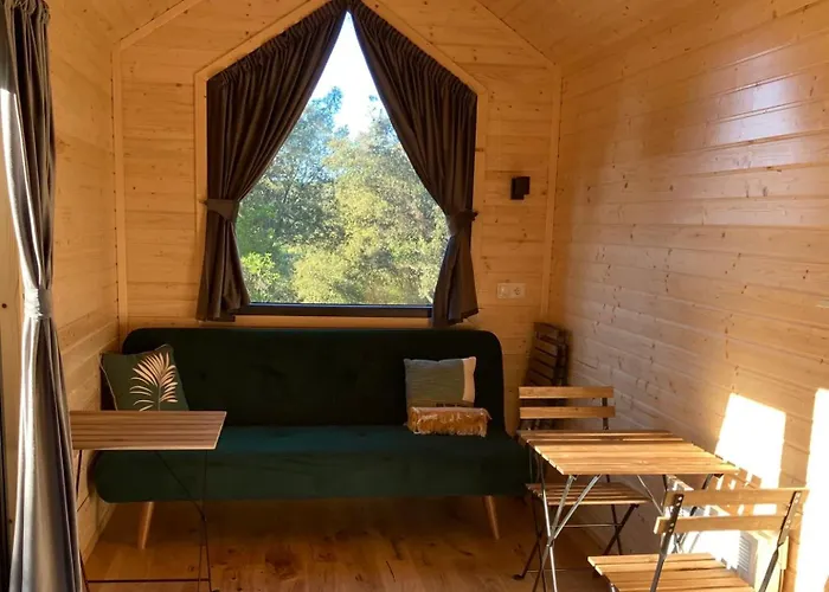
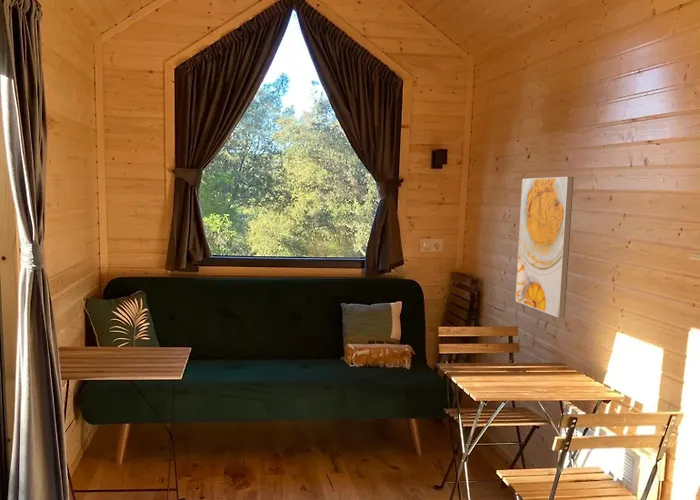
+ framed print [514,176,575,319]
